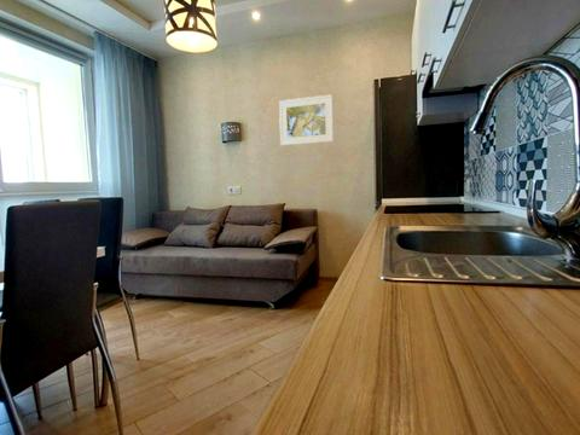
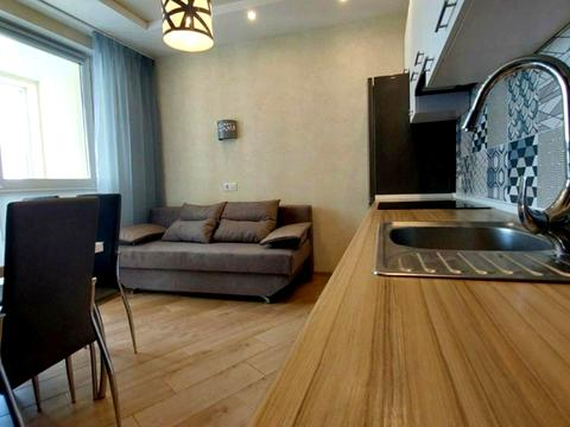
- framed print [278,93,335,146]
